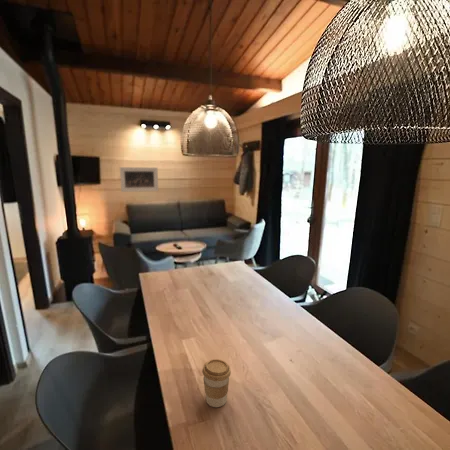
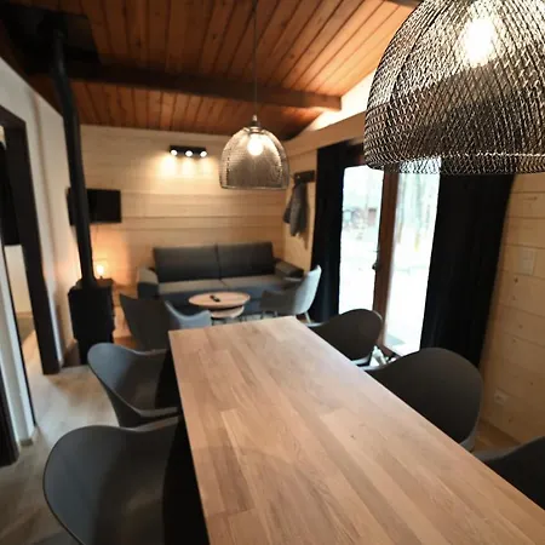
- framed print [119,166,159,193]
- coffee cup [201,358,232,408]
